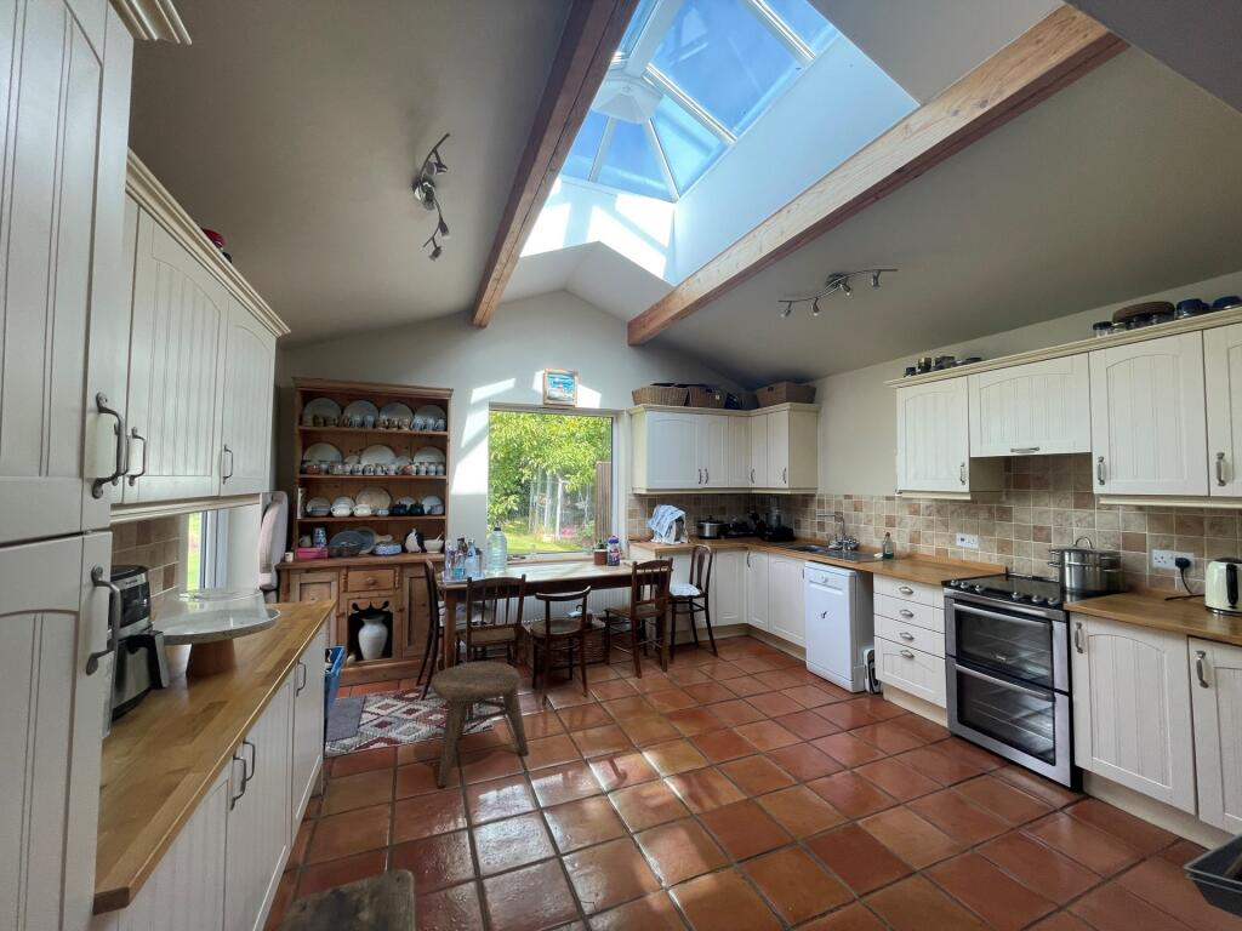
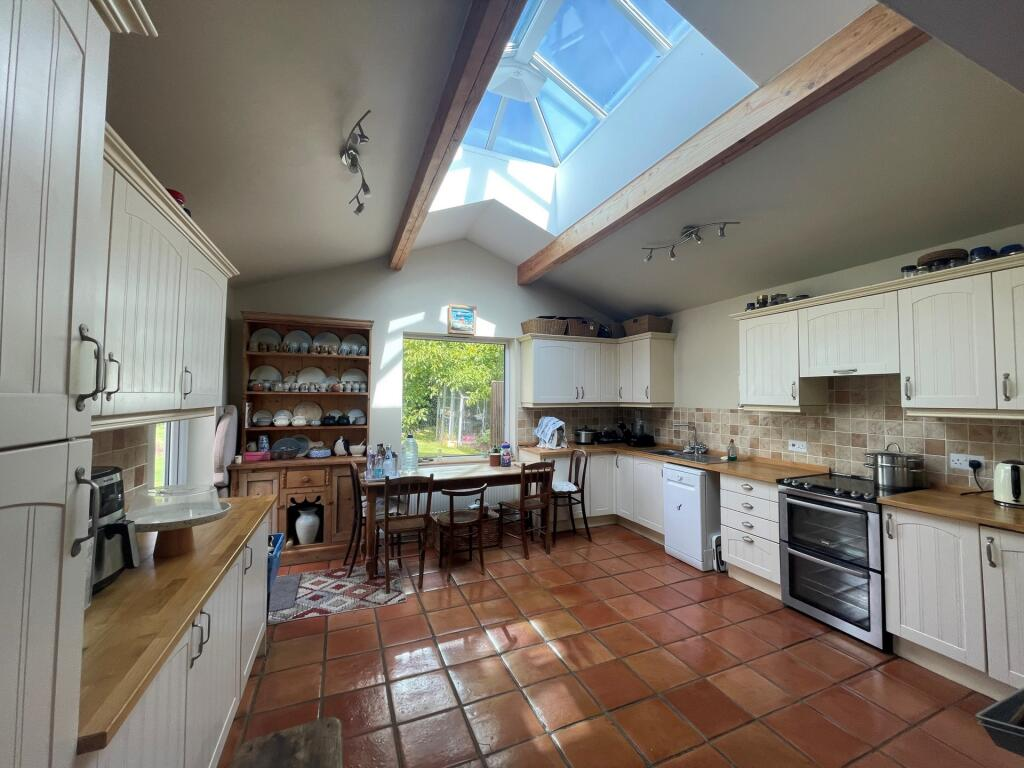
- stool [429,659,530,787]
